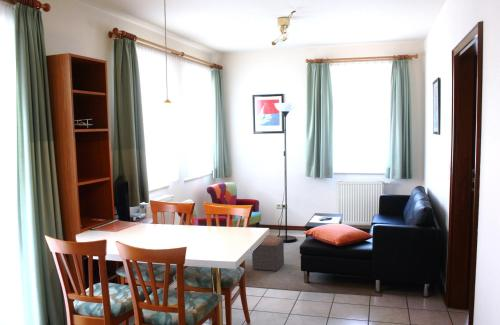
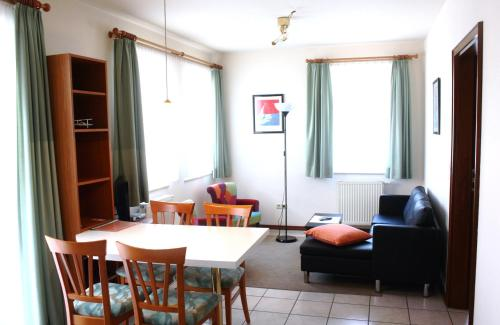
- footstool [251,235,285,272]
